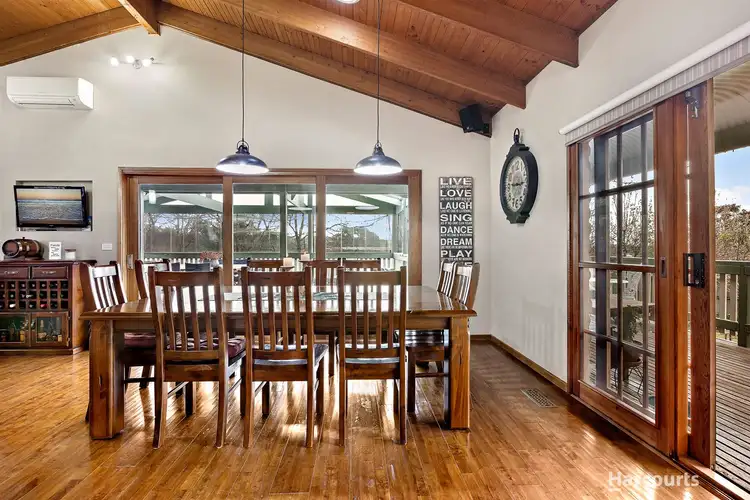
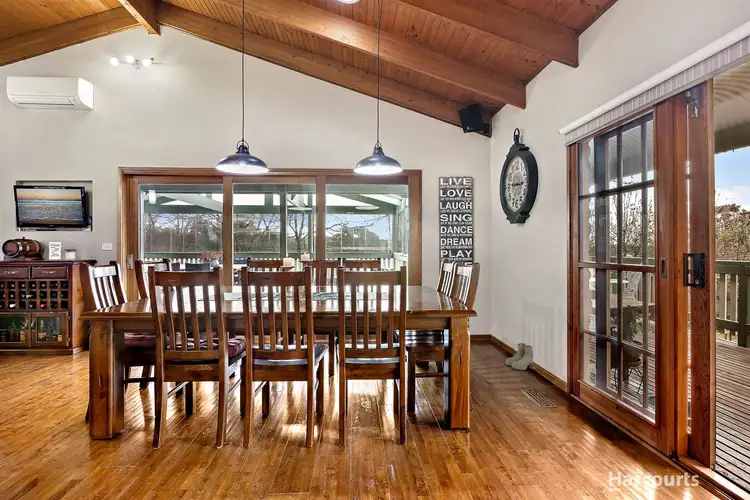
+ boots [505,342,537,371]
